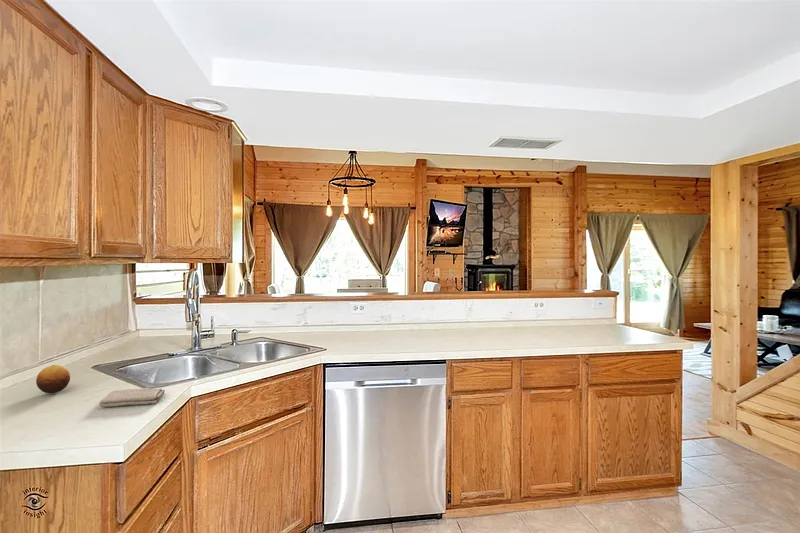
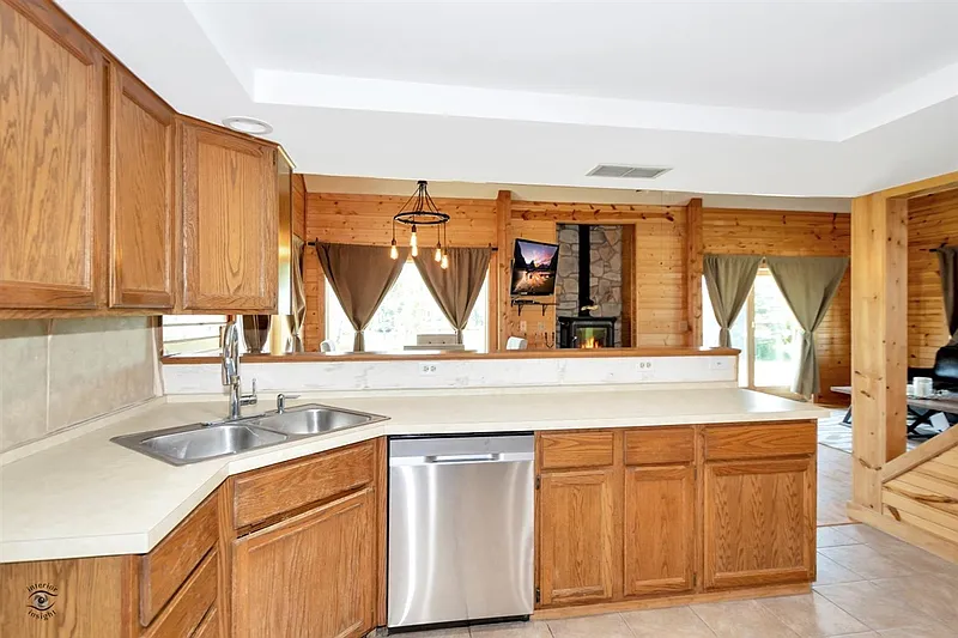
- fruit [35,364,71,394]
- washcloth [98,387,166,408]
